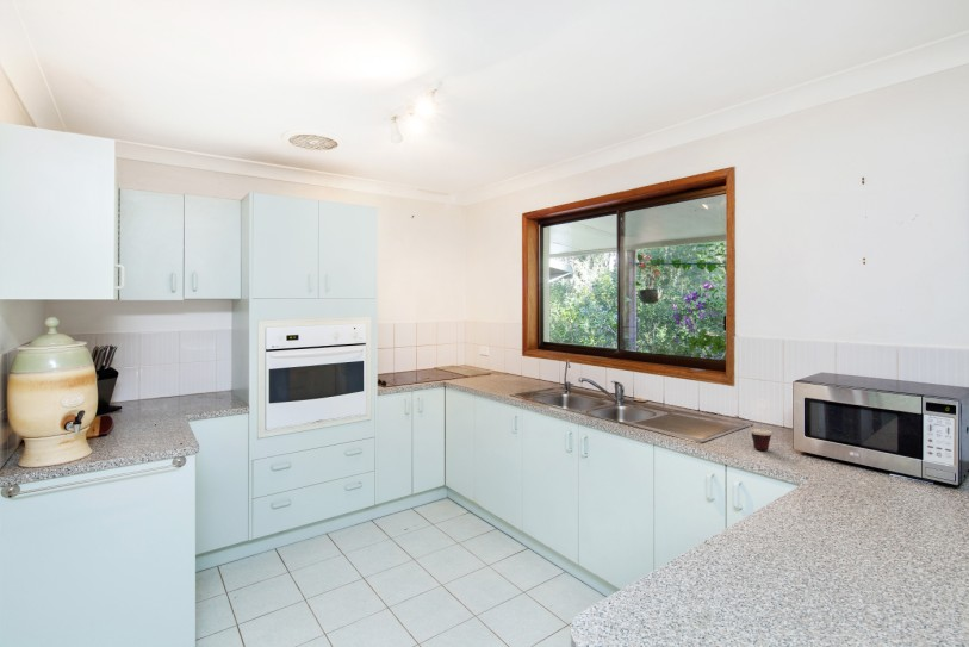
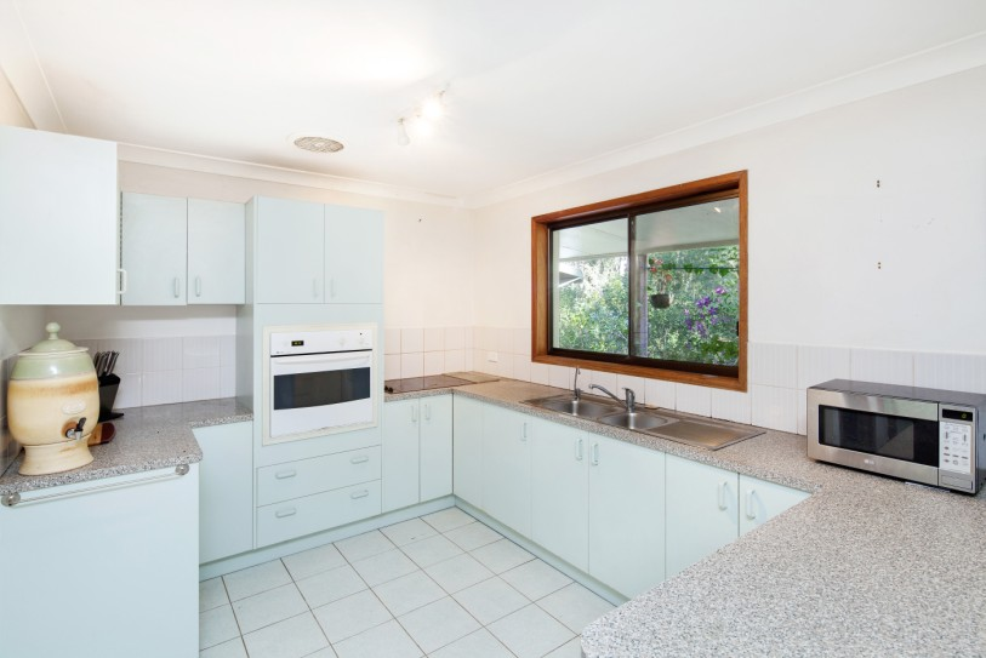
- cup [734,415,772,452]
